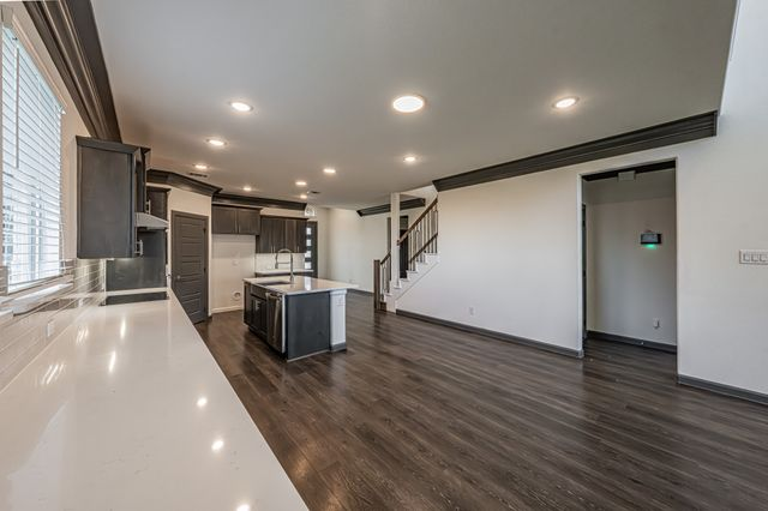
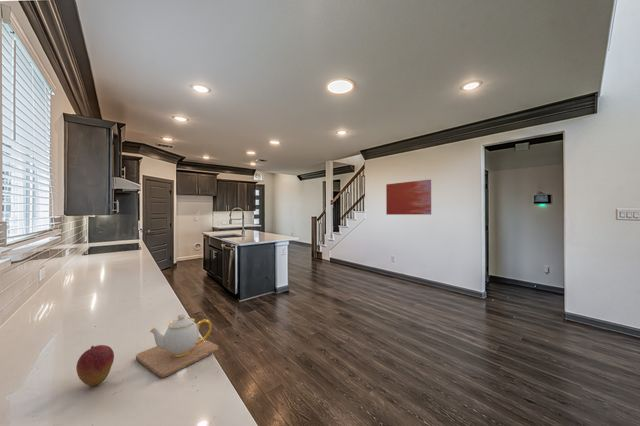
+ teapot [135,312,219,378]
+ wall art [385,179,432,216]
+ fruit [75,344,115,387]
